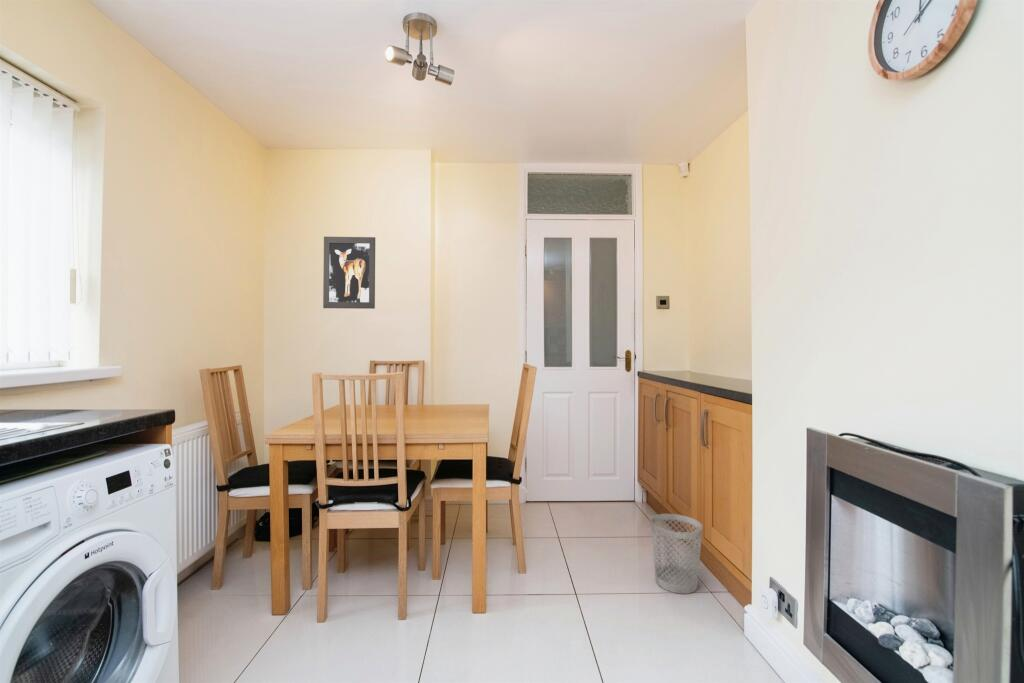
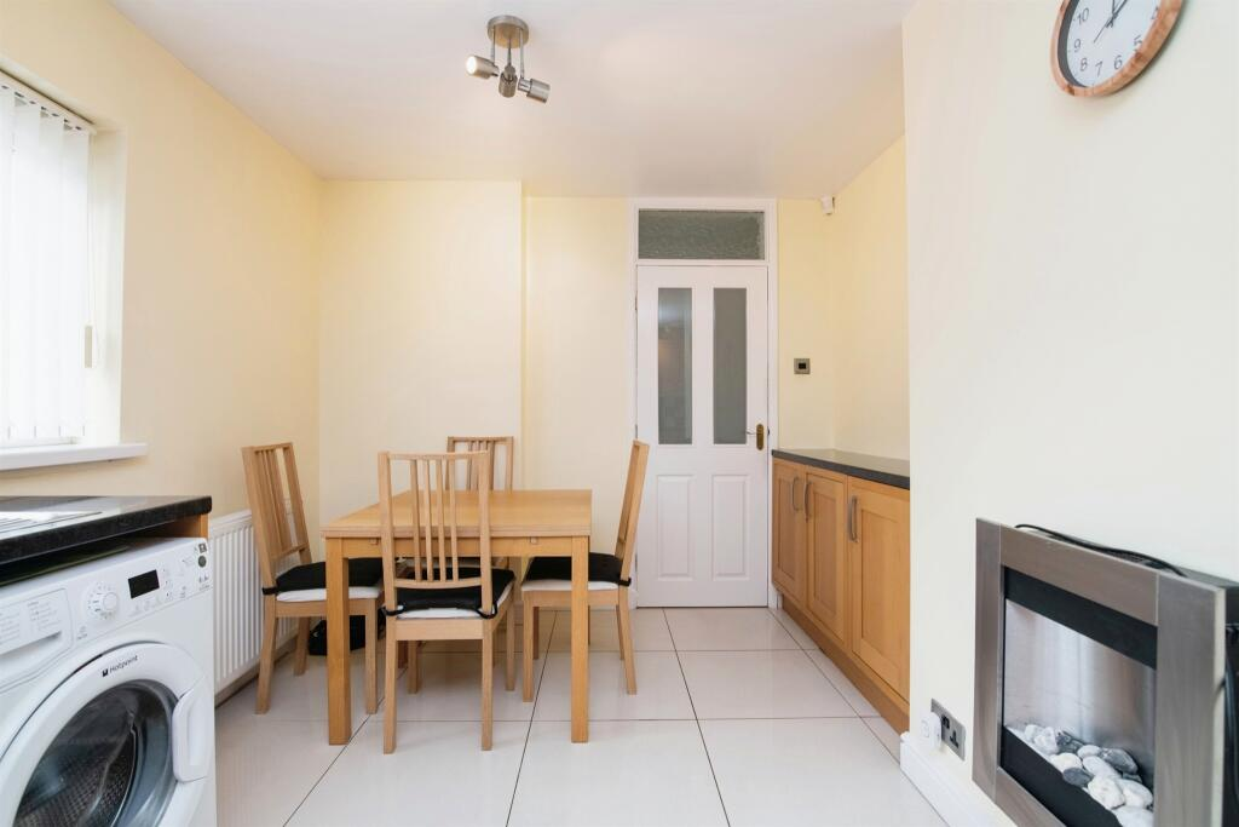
- wall art [322,236,376,310]
- wastebasket [650,513,703,595]
